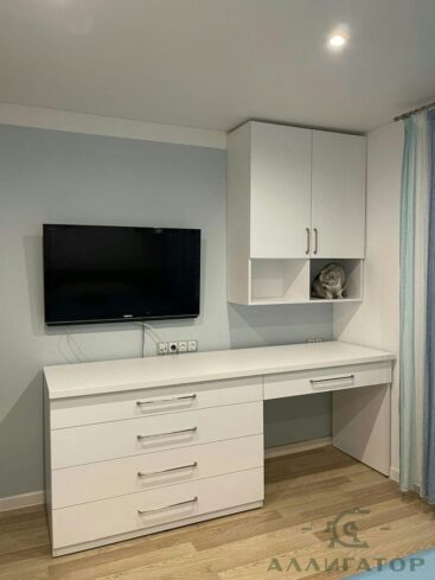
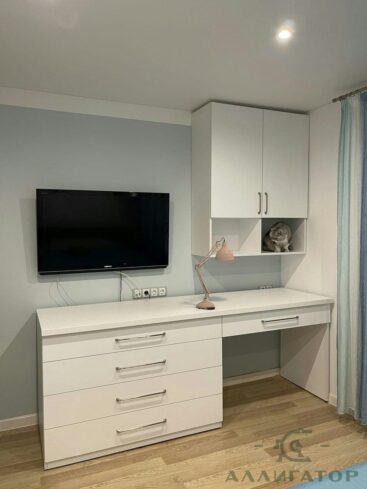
+ desk lamp [194,238,235,311]
